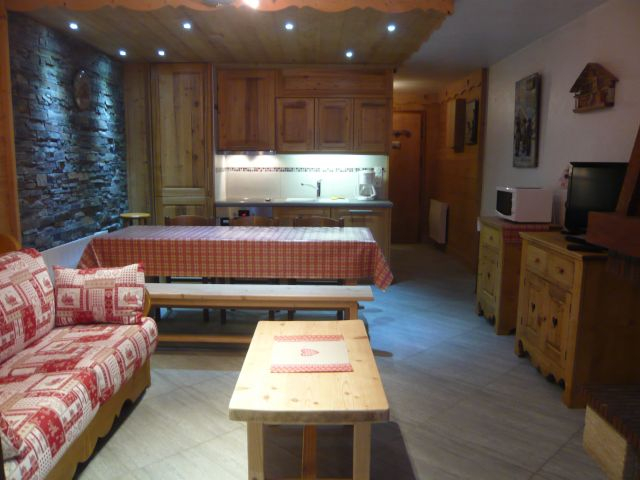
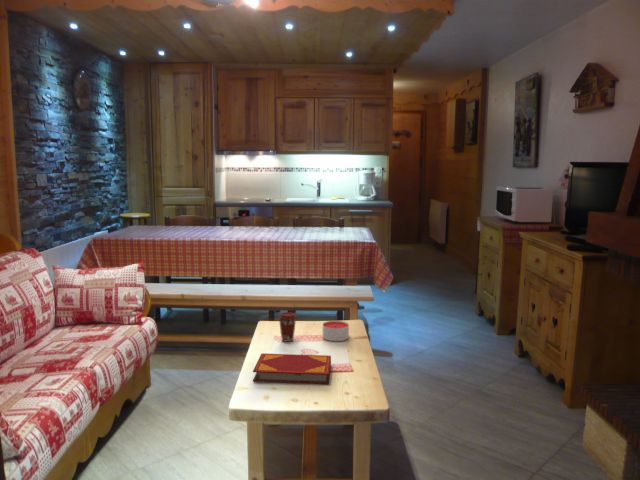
+ hardback book [252,352,332,385]
+ coffee cup [277,311,298,343]
+ candle [322,320,350,342]
